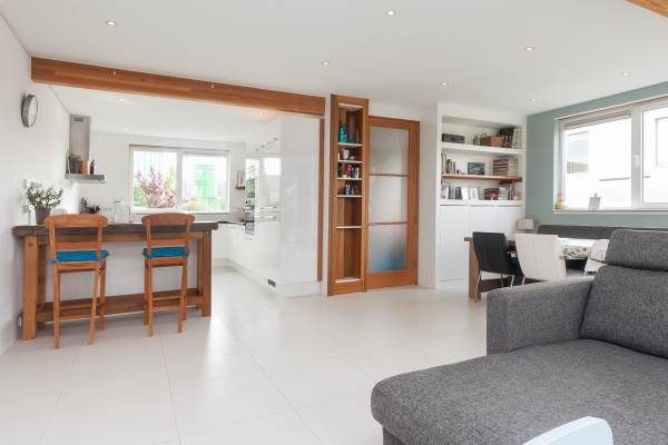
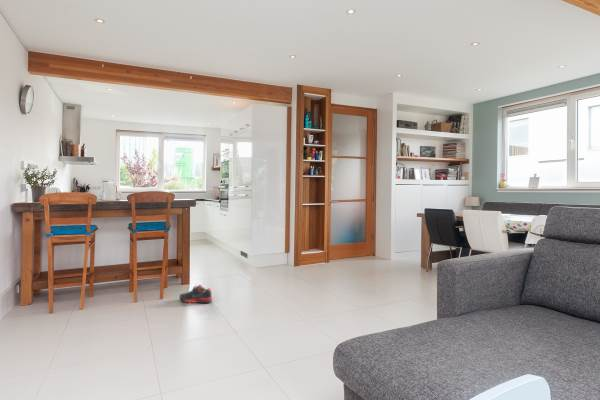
+ shoe [178,284,213,304]
